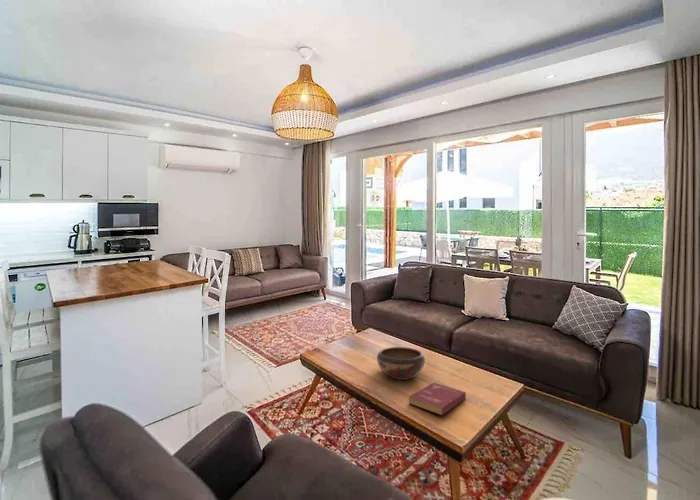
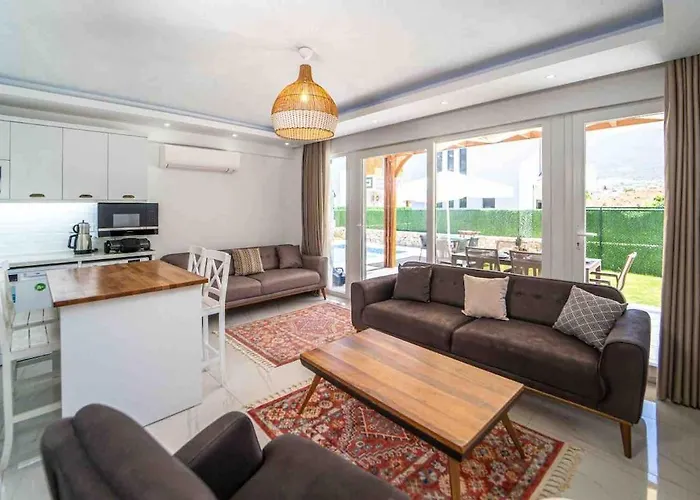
- decorative bowl [376,346,426,381]
- book [408,382,467,416]
